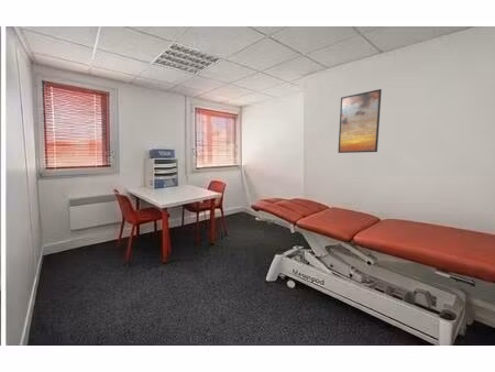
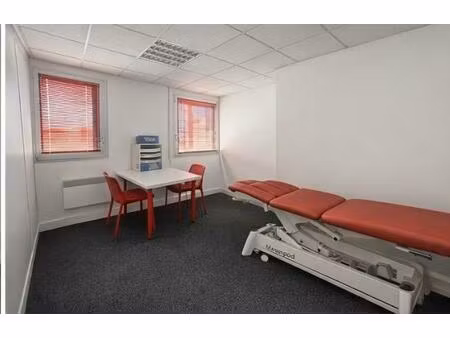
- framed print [337,88,383,154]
